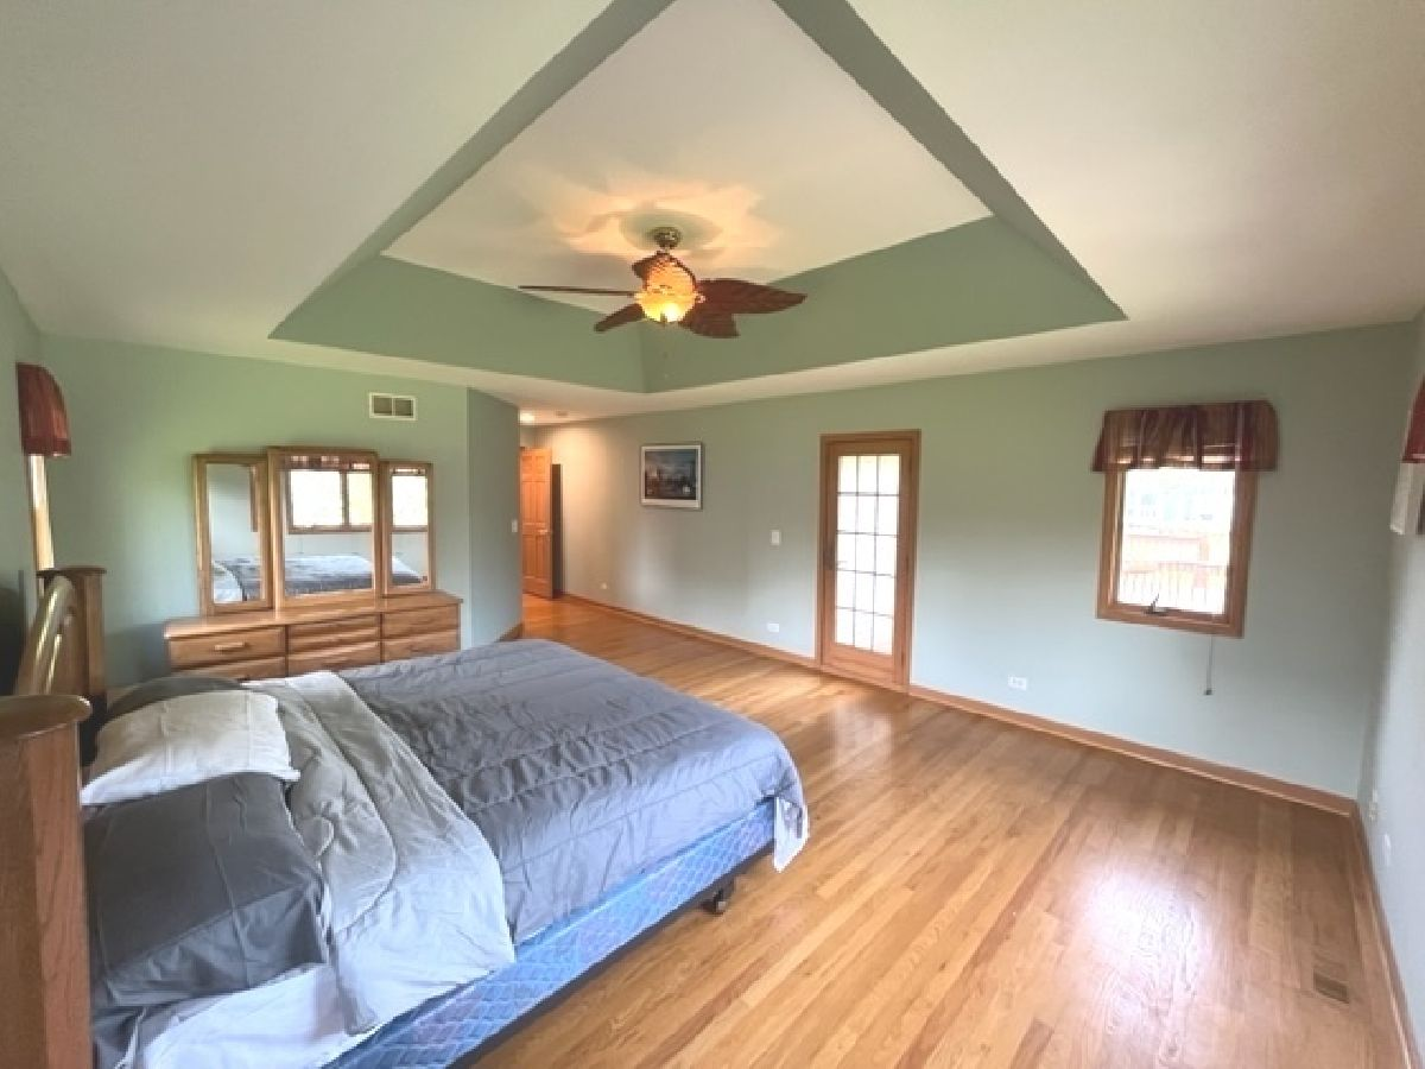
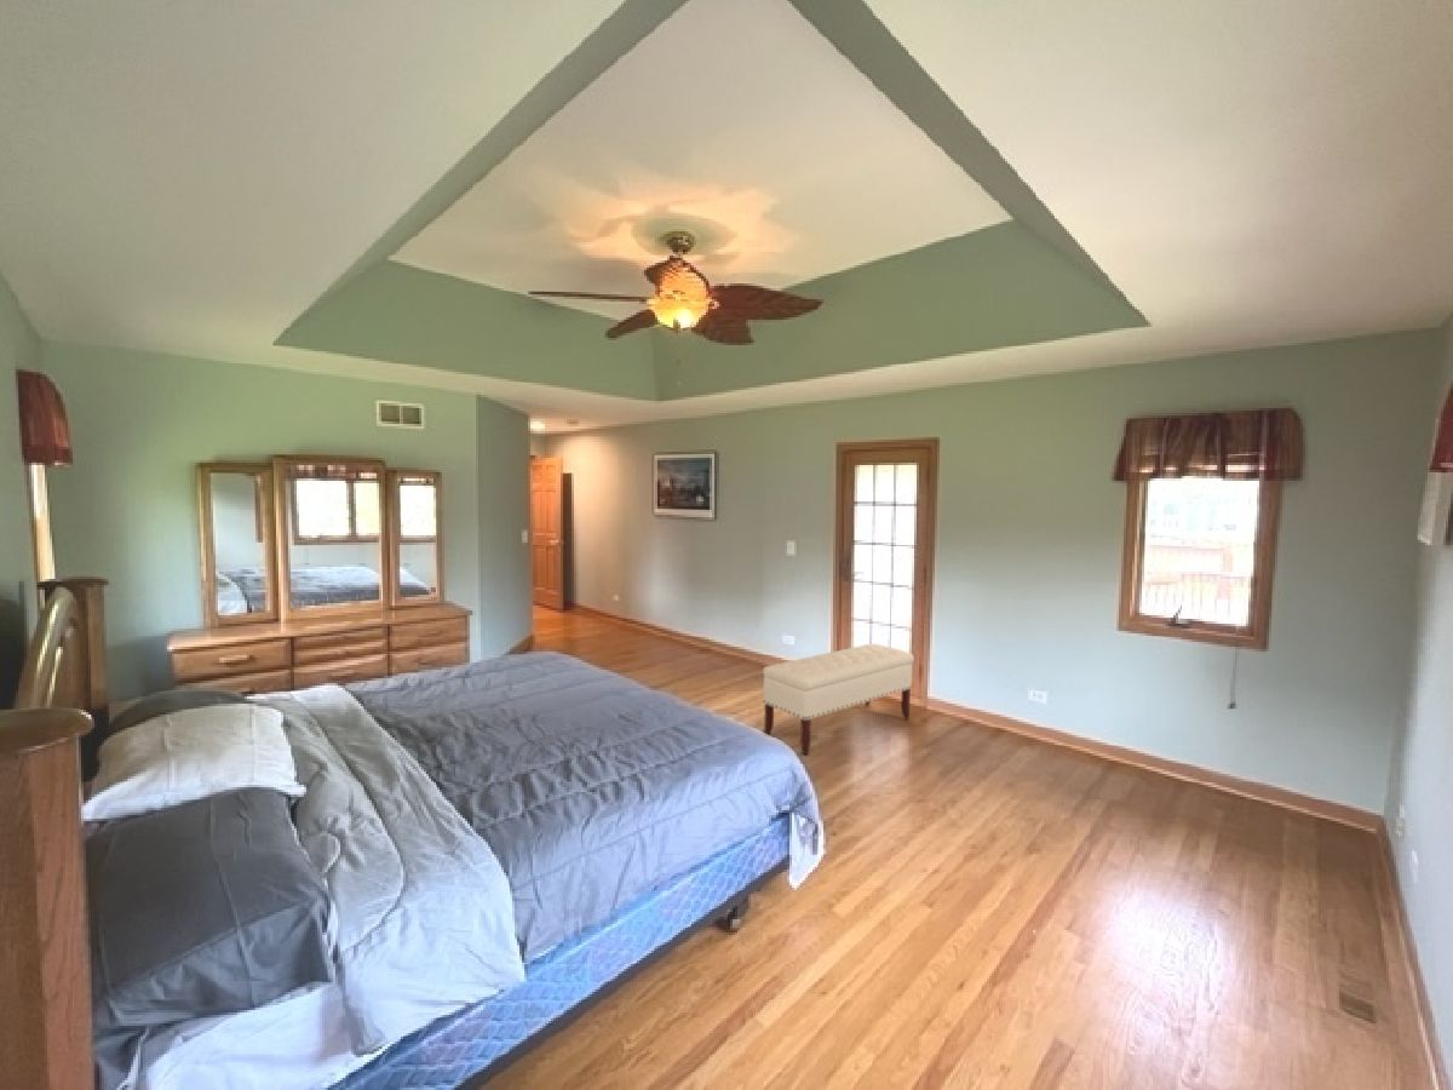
+ bench [762,643,915,756]
